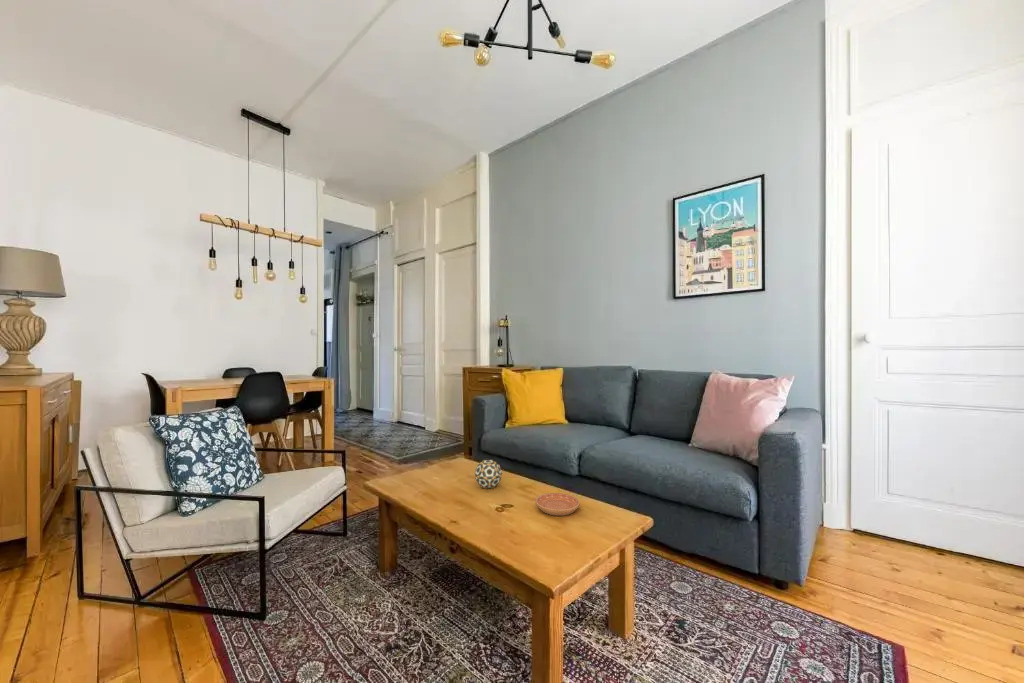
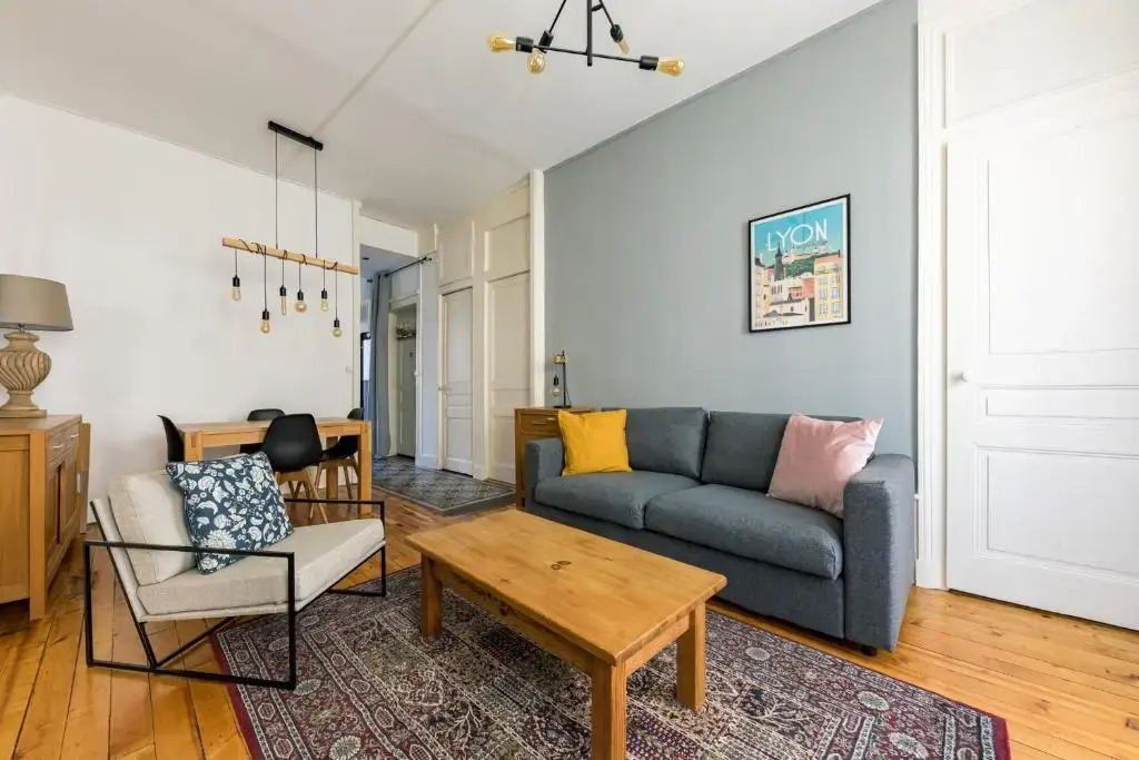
- decorative ball [473,459,503,489]
- saucer [535,492,580,517]
